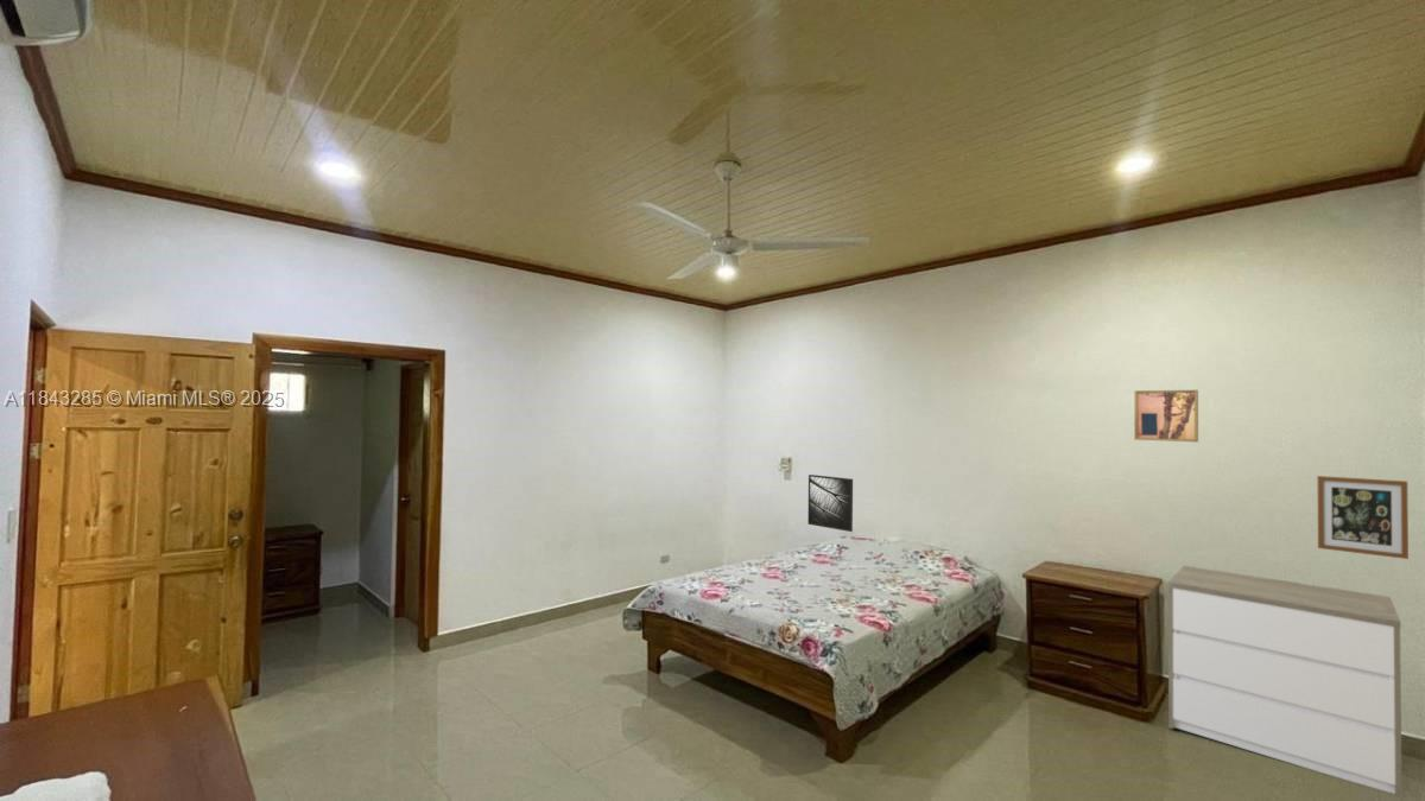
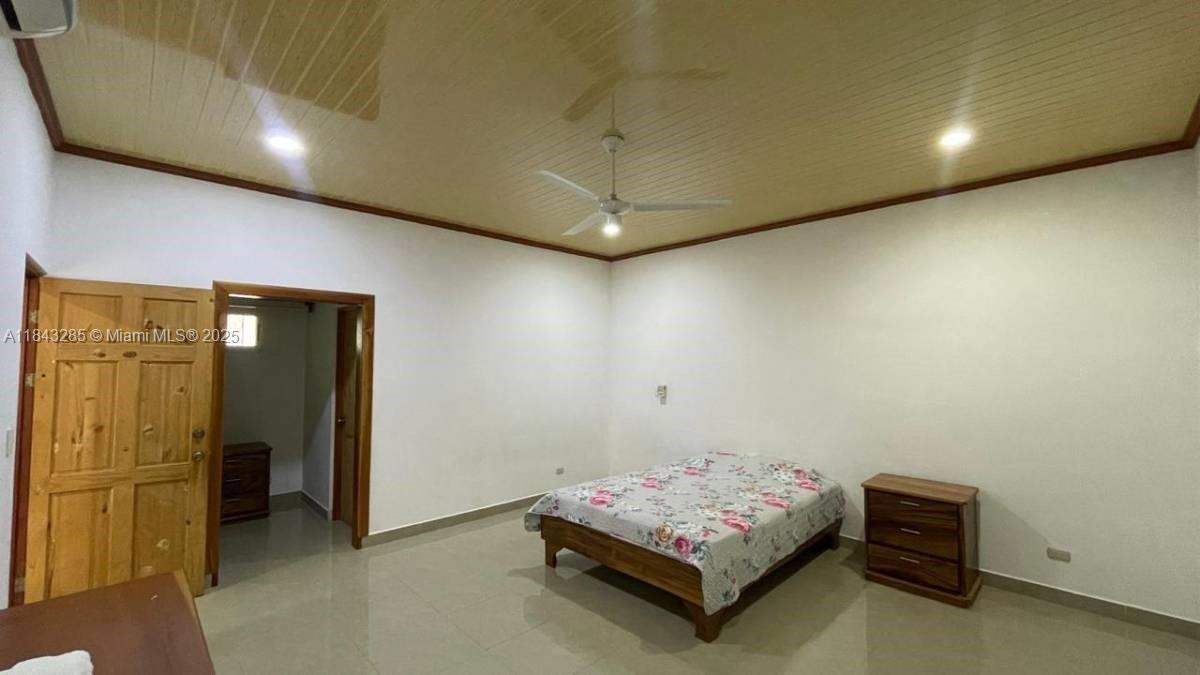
- wall art [1316,475,1410,560]
- wall art [1133,389,1199,443]
- dresser [1167,565,1404,800]
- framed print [806,473,854,533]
